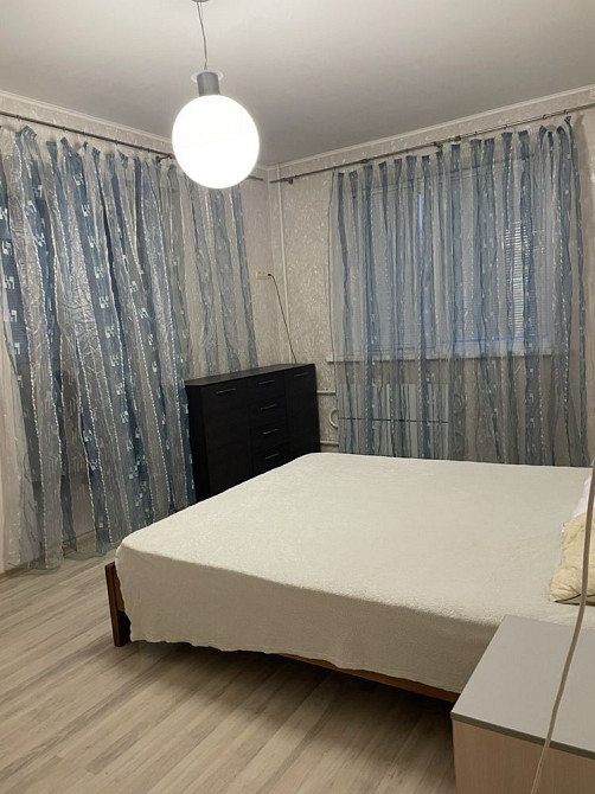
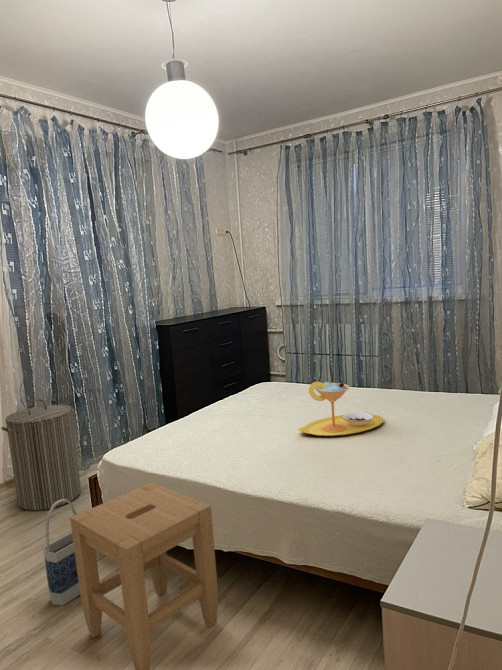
+ laundry hamper [0,398,82,512]
+ stool [69,482,219,670]
+ bag [42,499,80,607]
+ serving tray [297,381,385,437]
